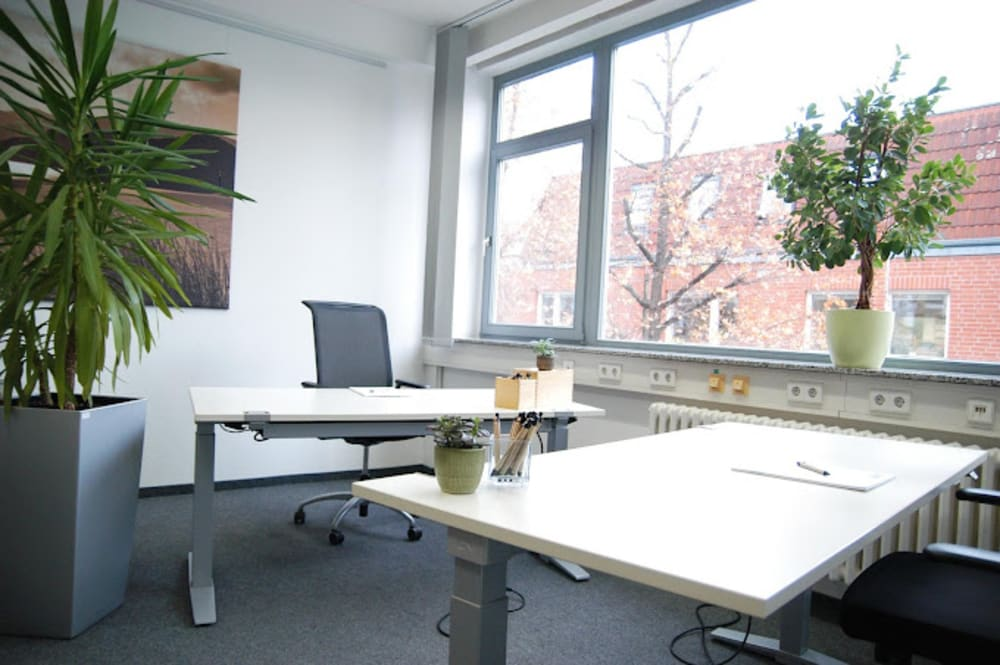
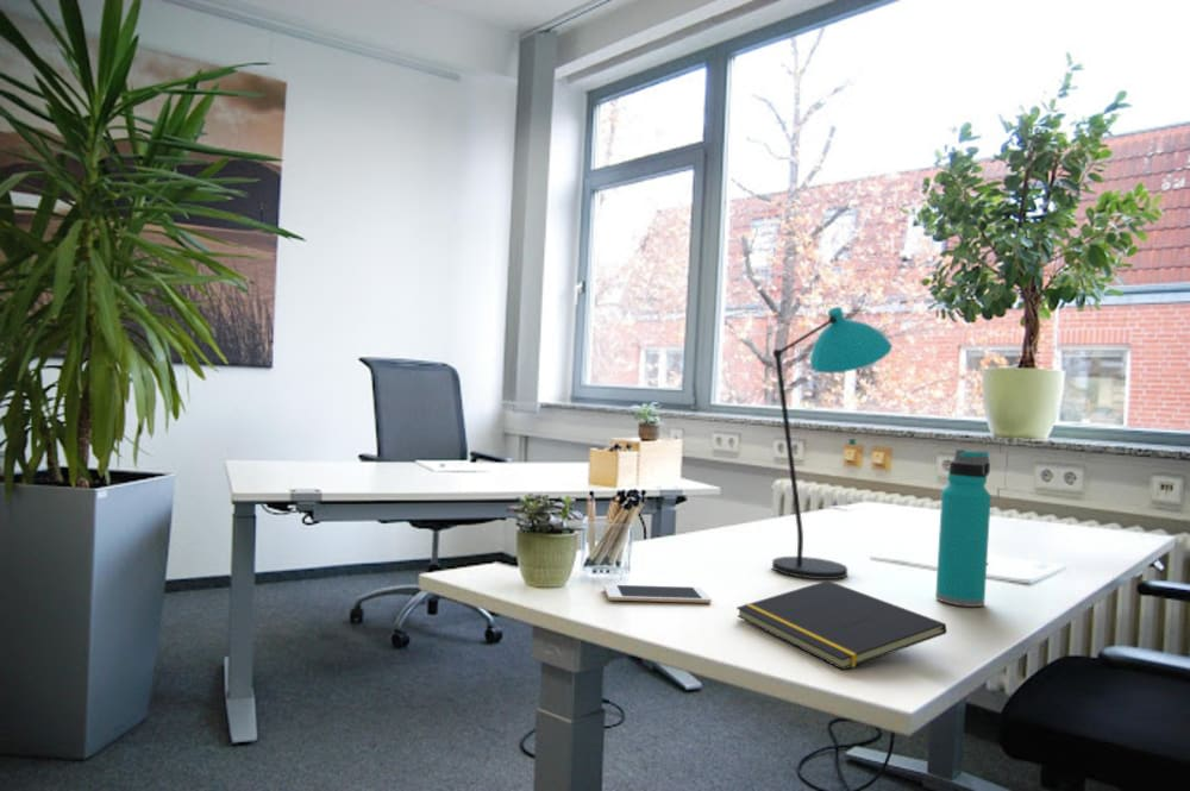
+ water bottle [934,448,992,608]
+ desk lamp [771,306,894,580]
+ cell phone [602,583,713,604]
+ notepad [735,579,947,671]
